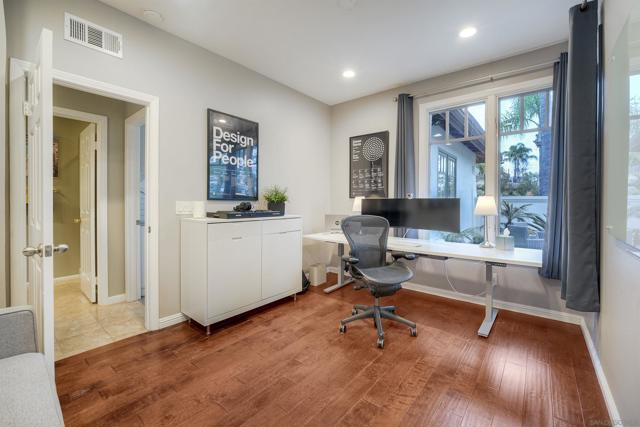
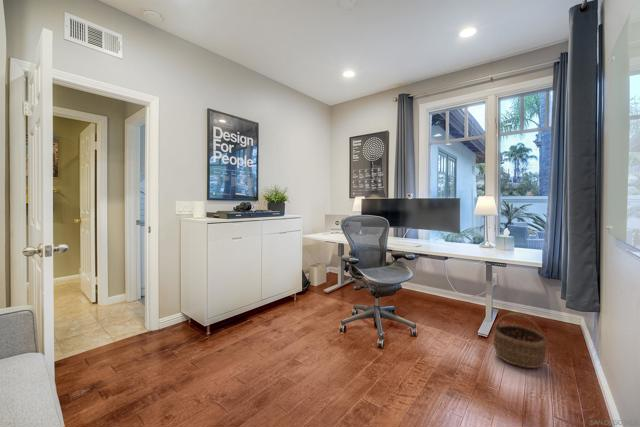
+ wicker basket [492,312,548,369]
